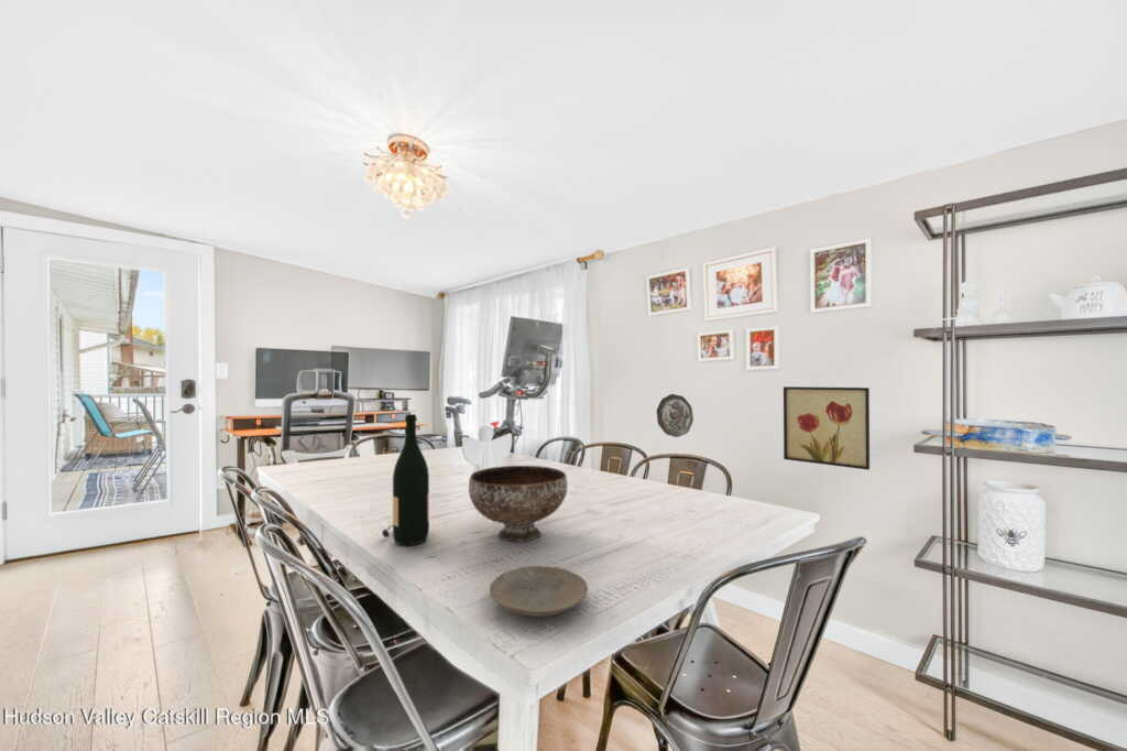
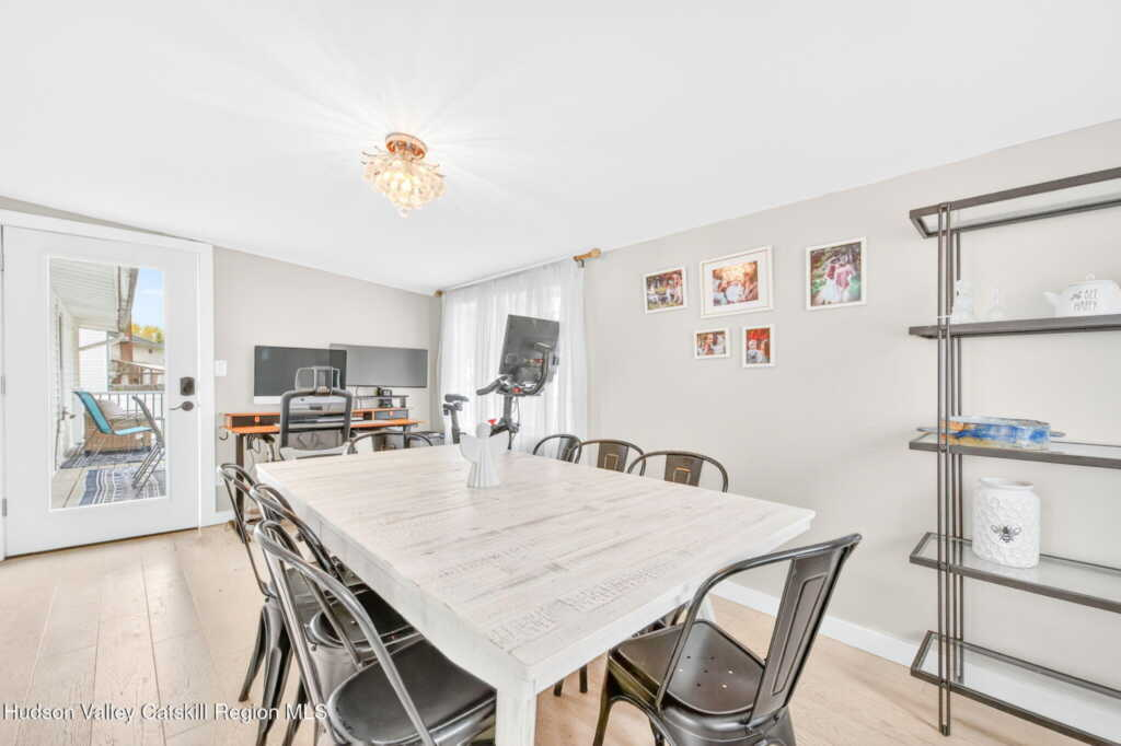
- decorative plate [656,393,694,438]
- wall art [783,385,871,471]
- plate [489,565,589,618]
- bowl [468,465,569,543]
- wine bottle [381,413,430,546]
